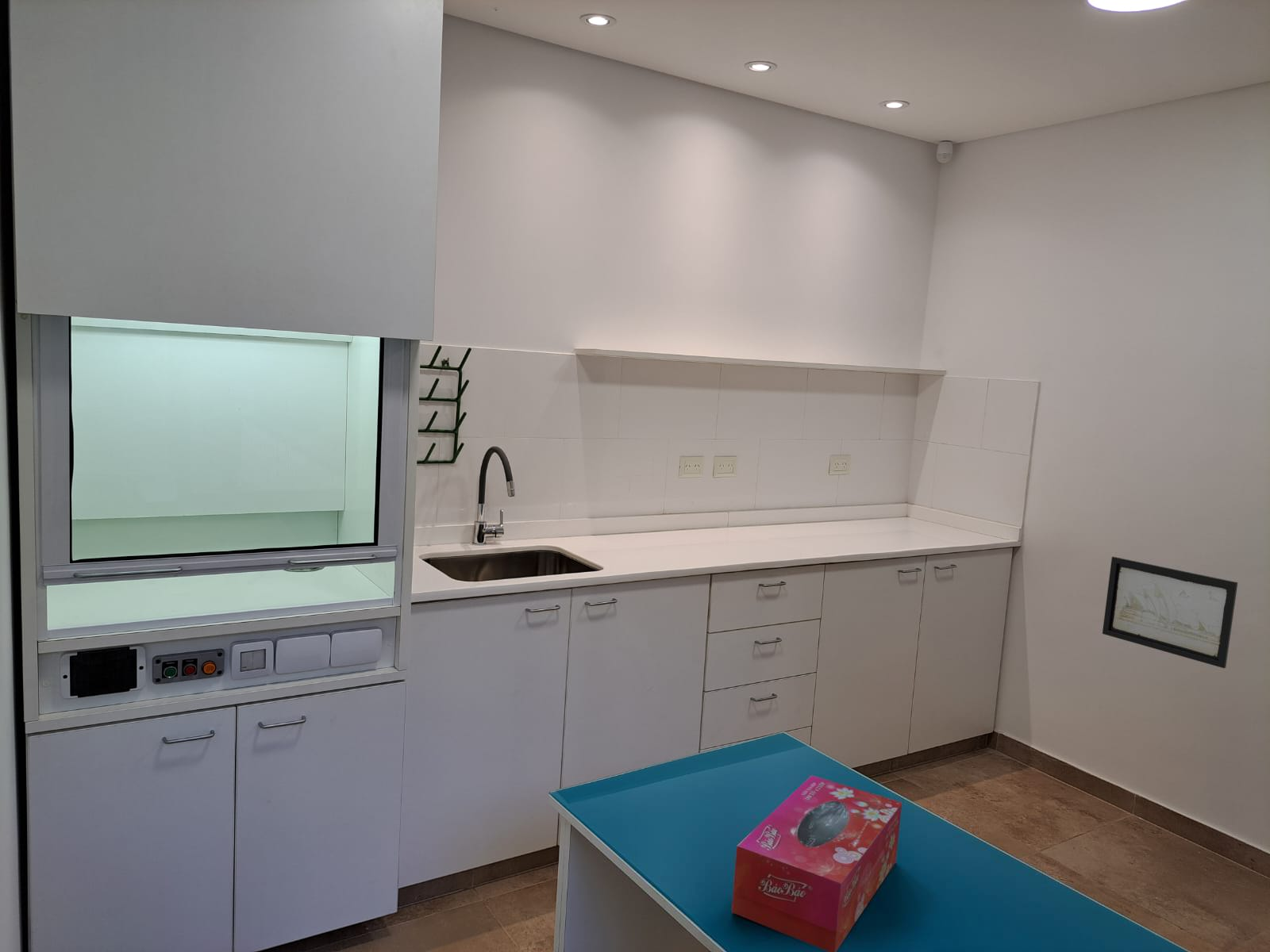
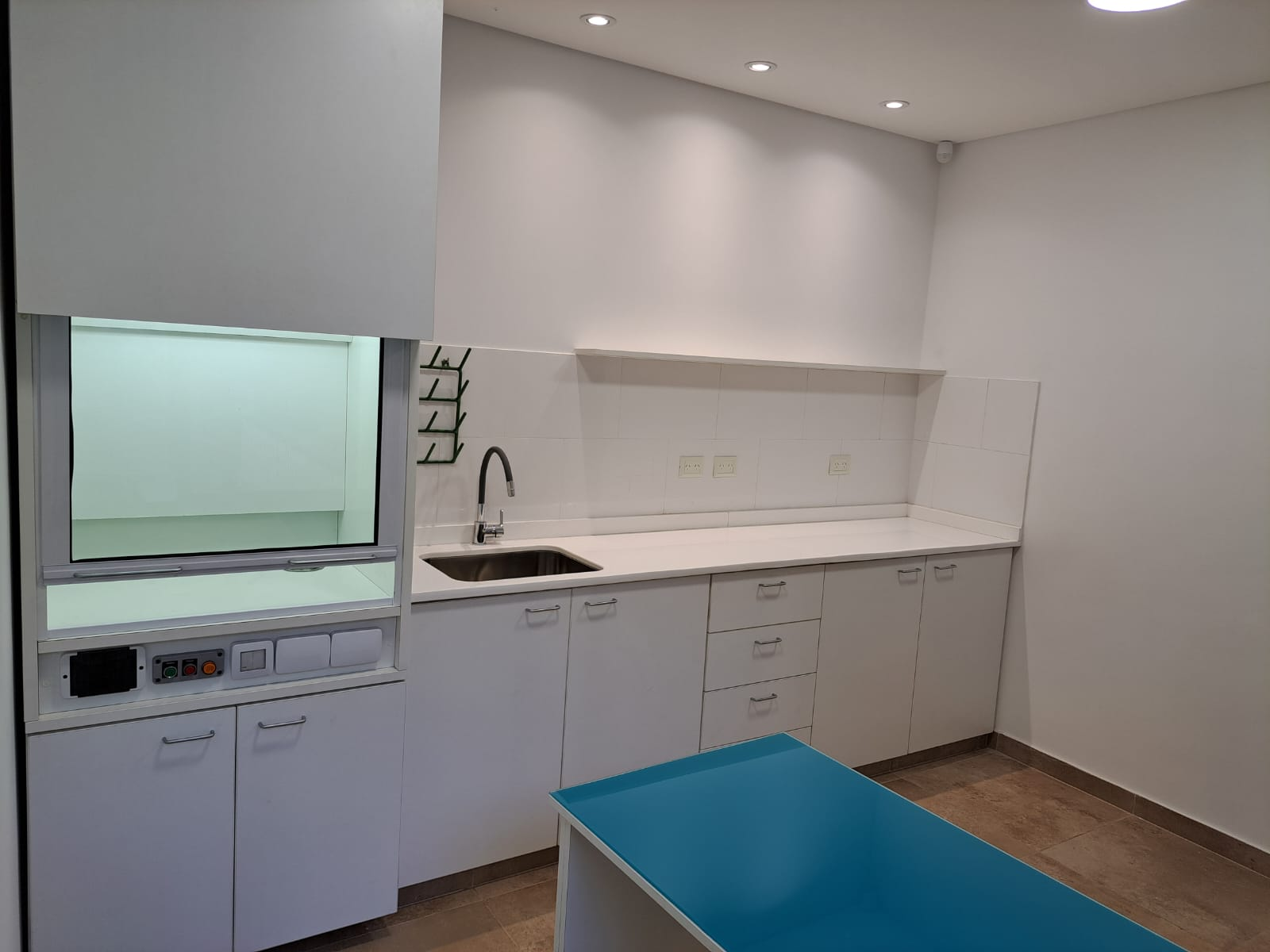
- tissue box [731,775,902,952]
- wall art [1102,556,1238,669]
